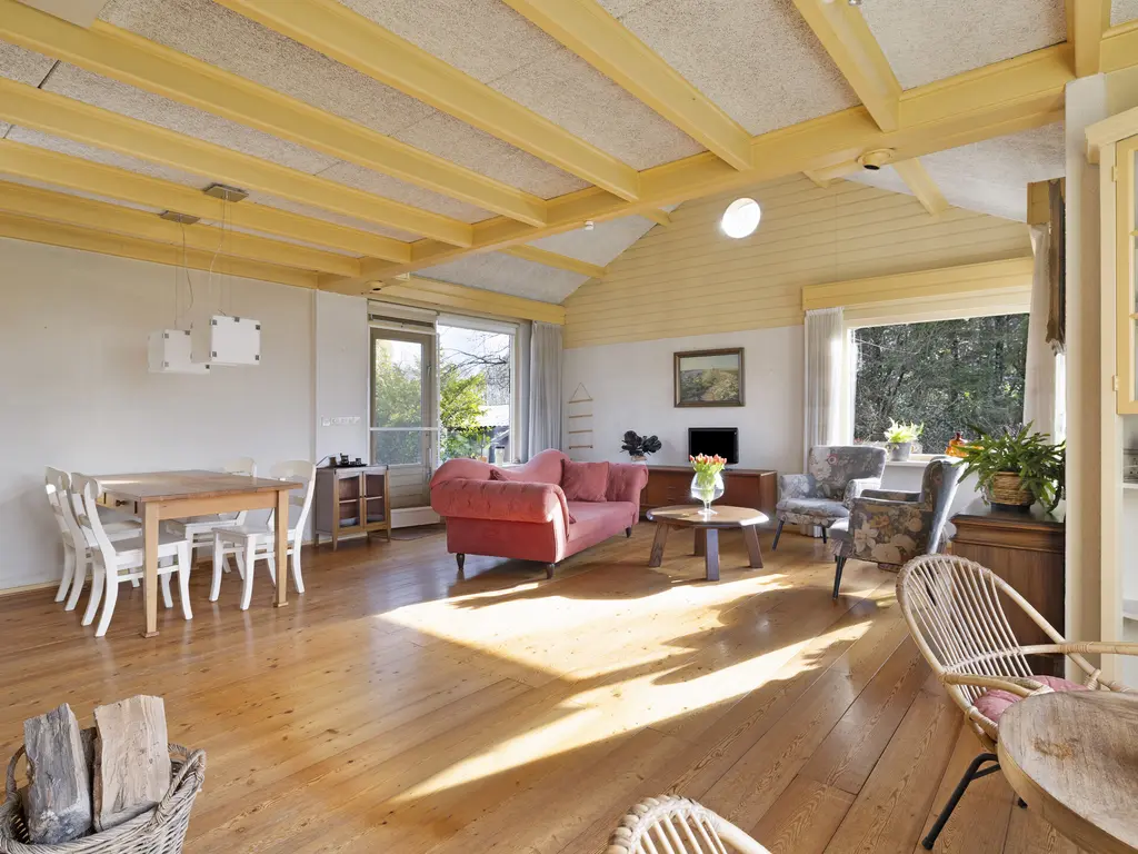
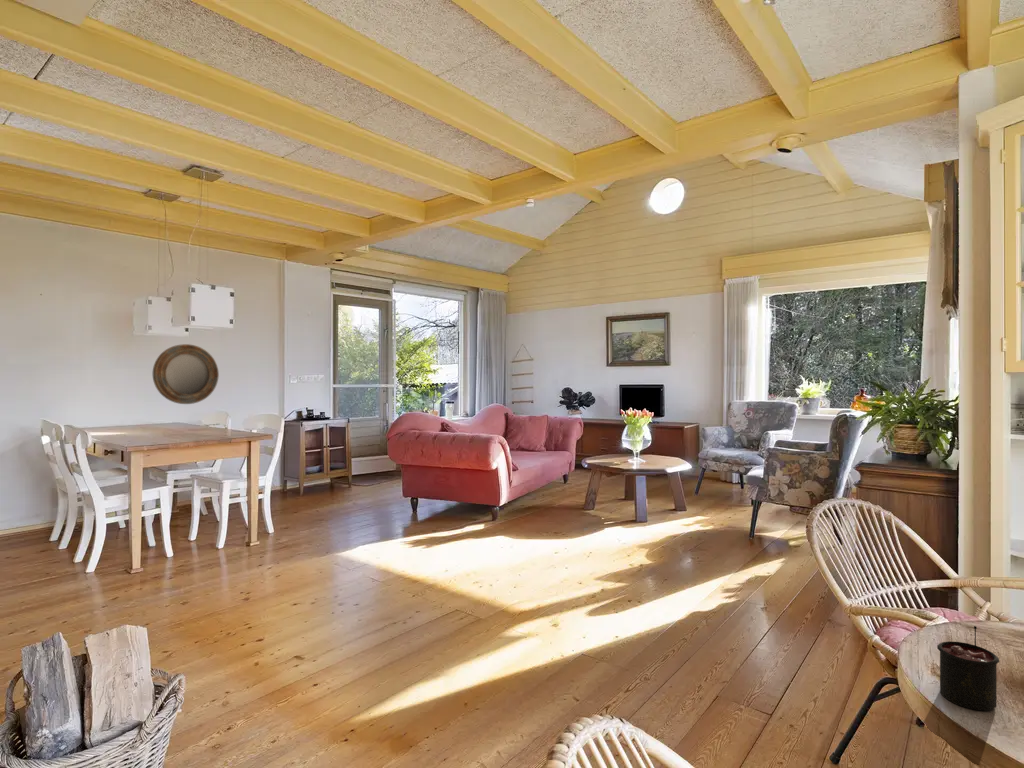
+ candle [936,625,1000,712]
+ home mirror [152,343,220,405]
